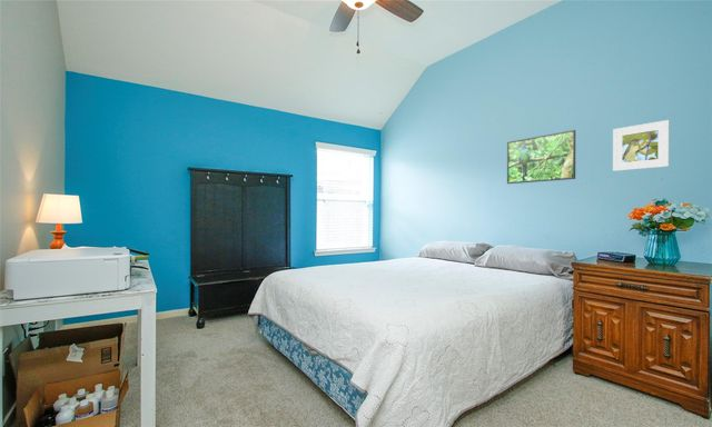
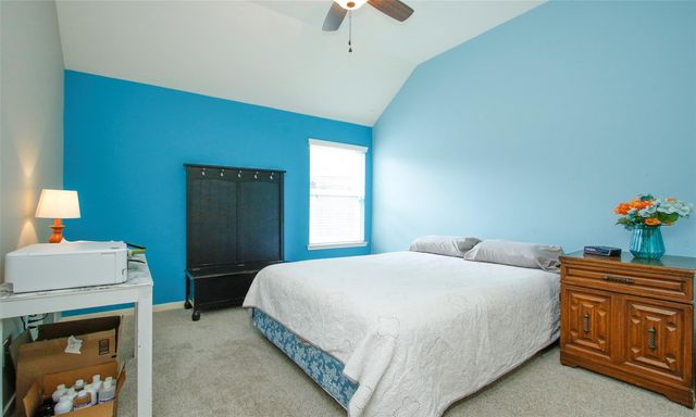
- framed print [506,129,576,185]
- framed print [612,119,671,172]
